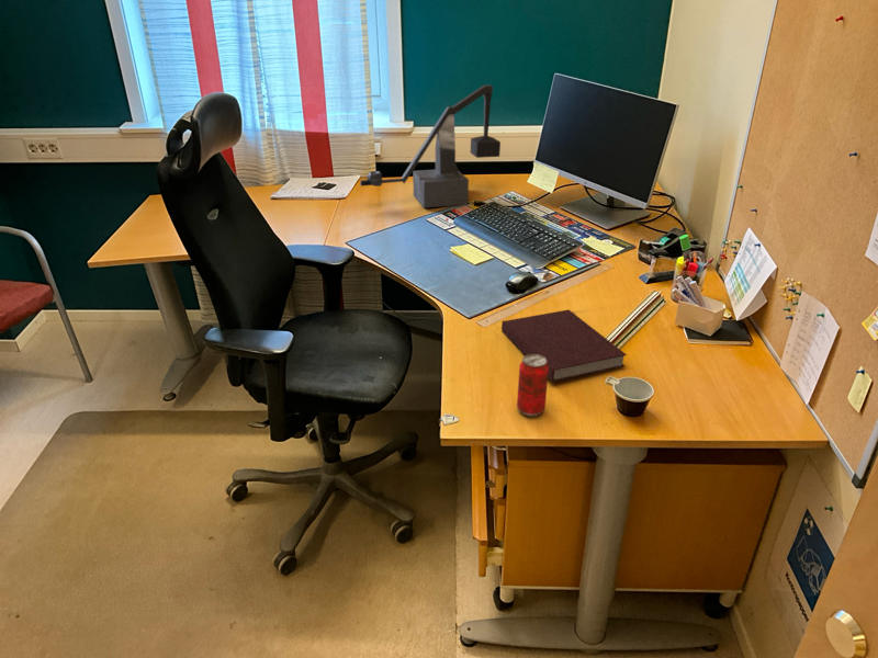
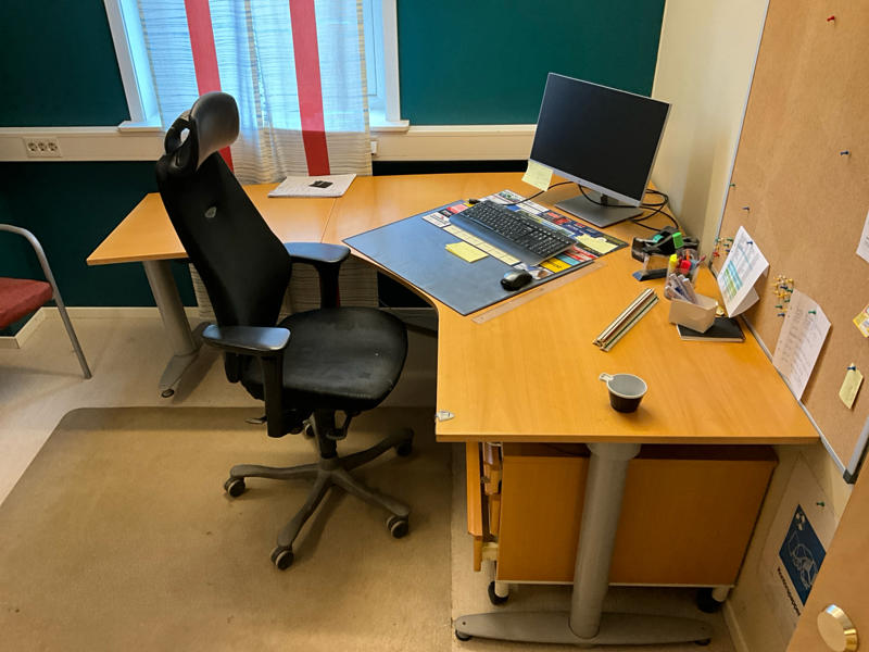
- desk lamp [359,84,502,209]
- notebook [500,308,628,383]
- soda can [516,354,549,417]
